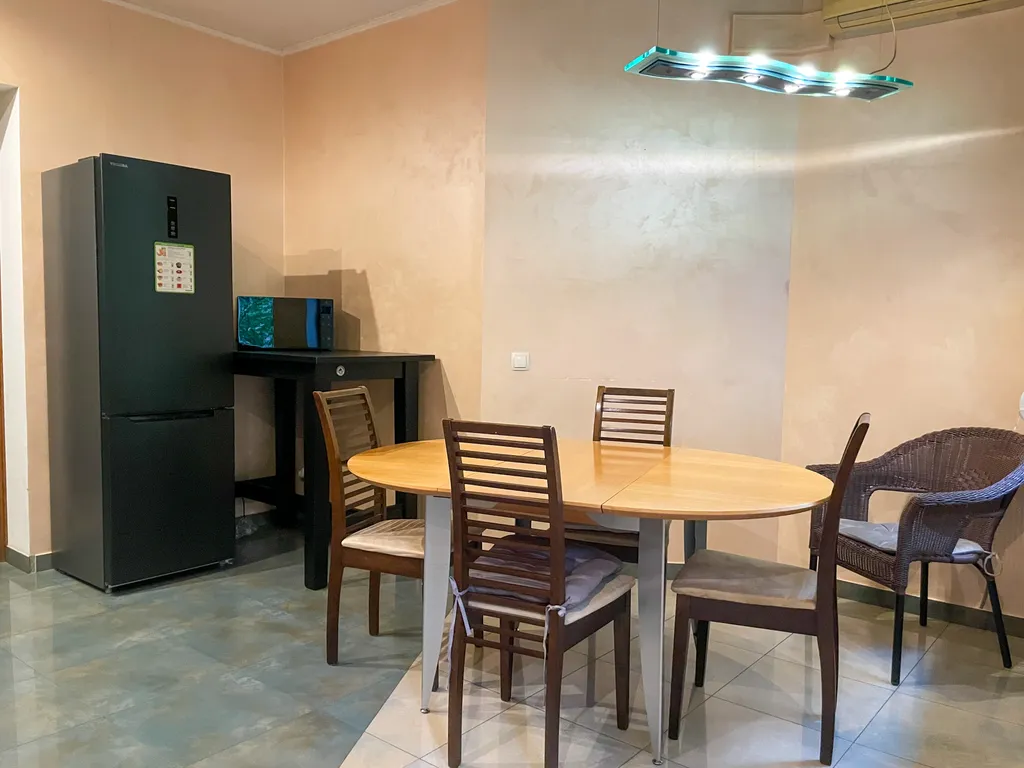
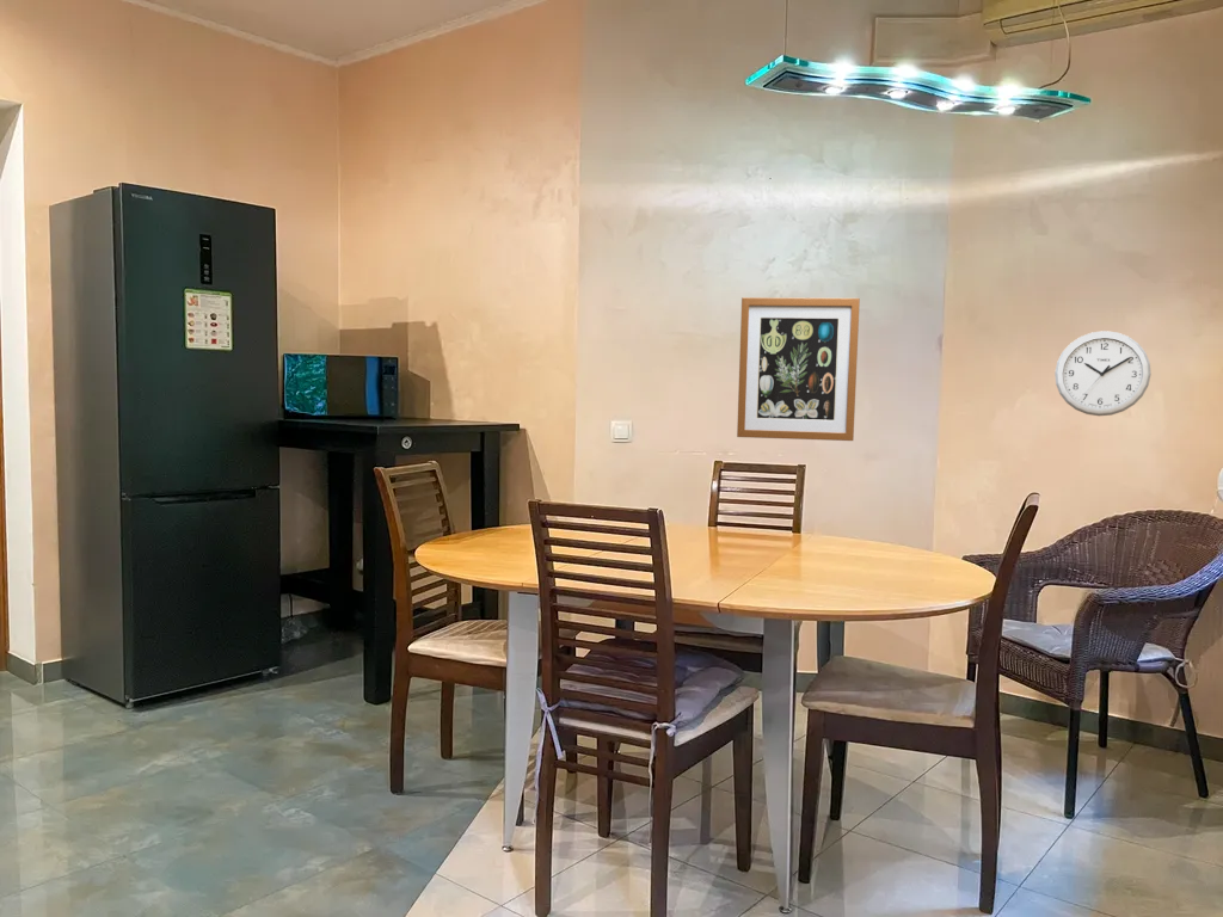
+ wall art [736,296,861,442]
+ wall clock [1053,330,1153,417]
